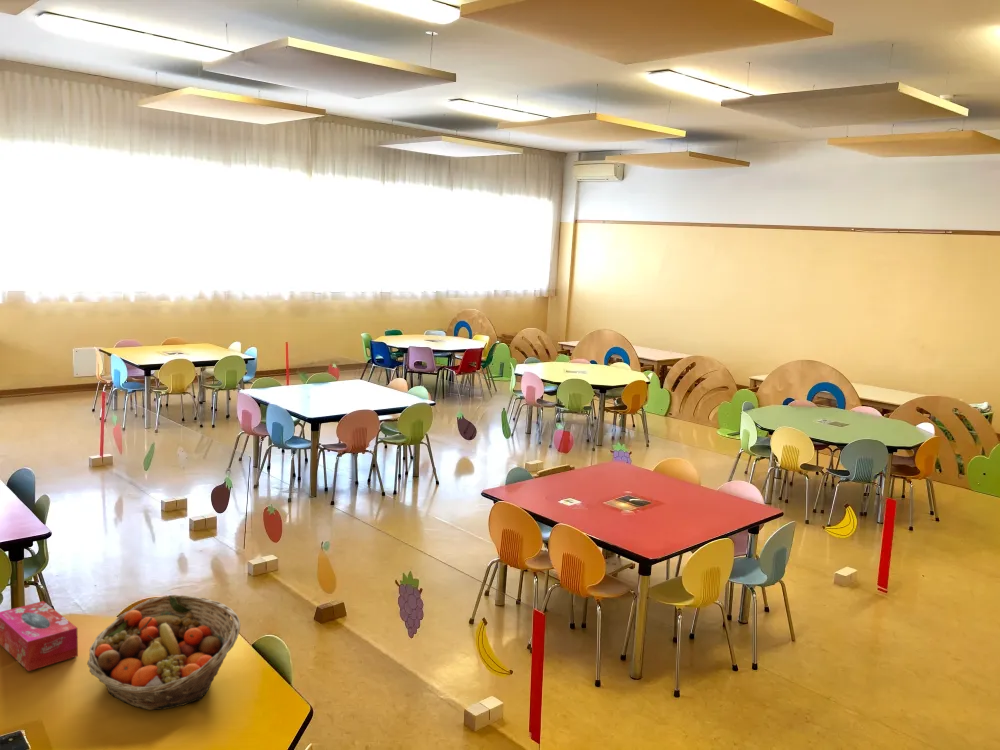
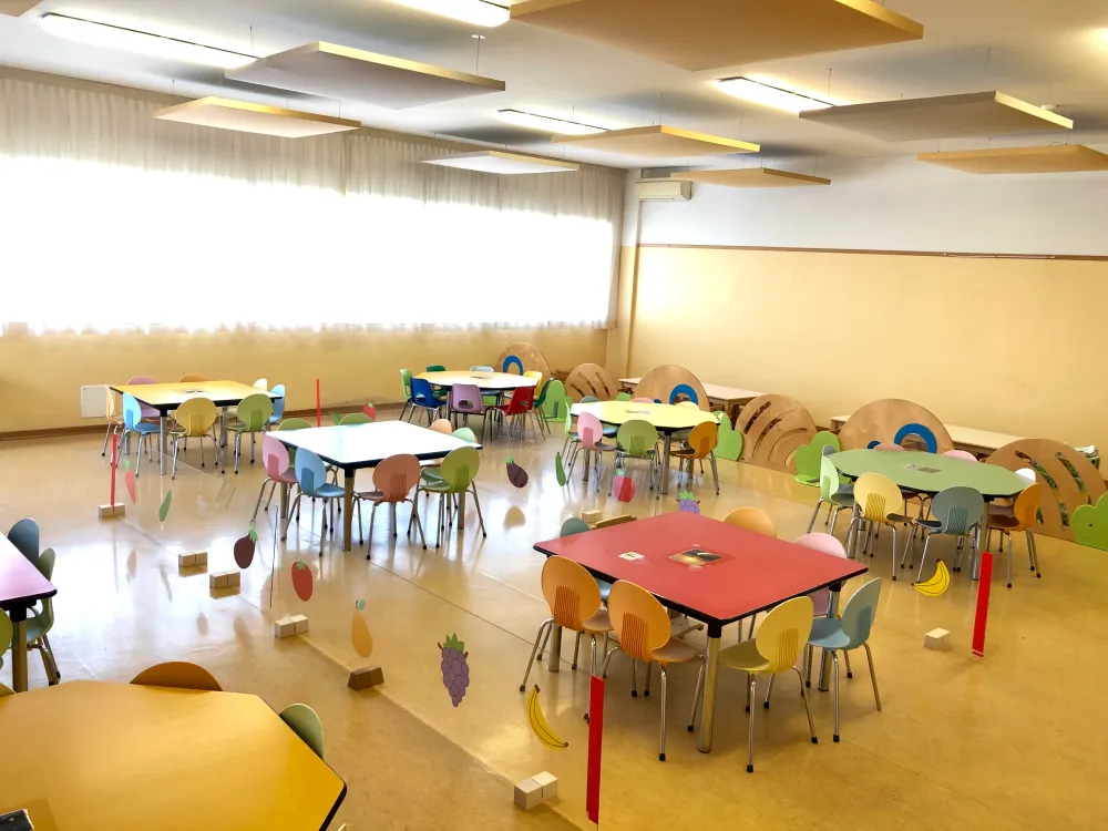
- fruit basket [86,594,241,711]
- tissue box [0,600,79,672]
